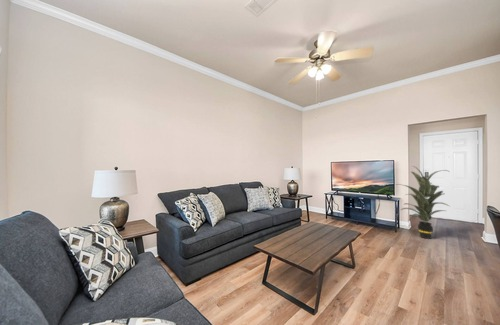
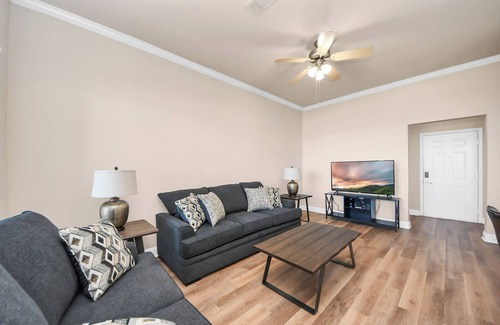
- indoor plant [394,165,450,240]
